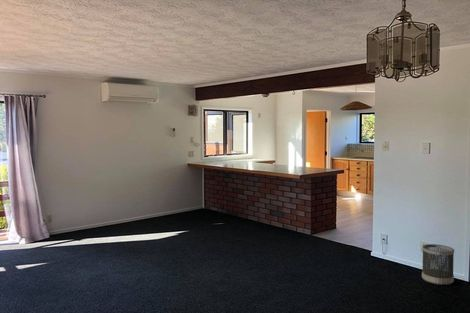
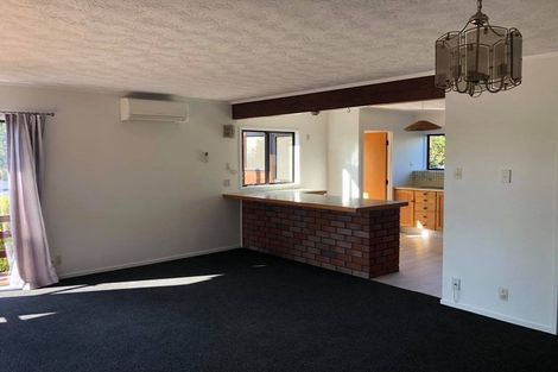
- wastebasket [421,243,455,286]
